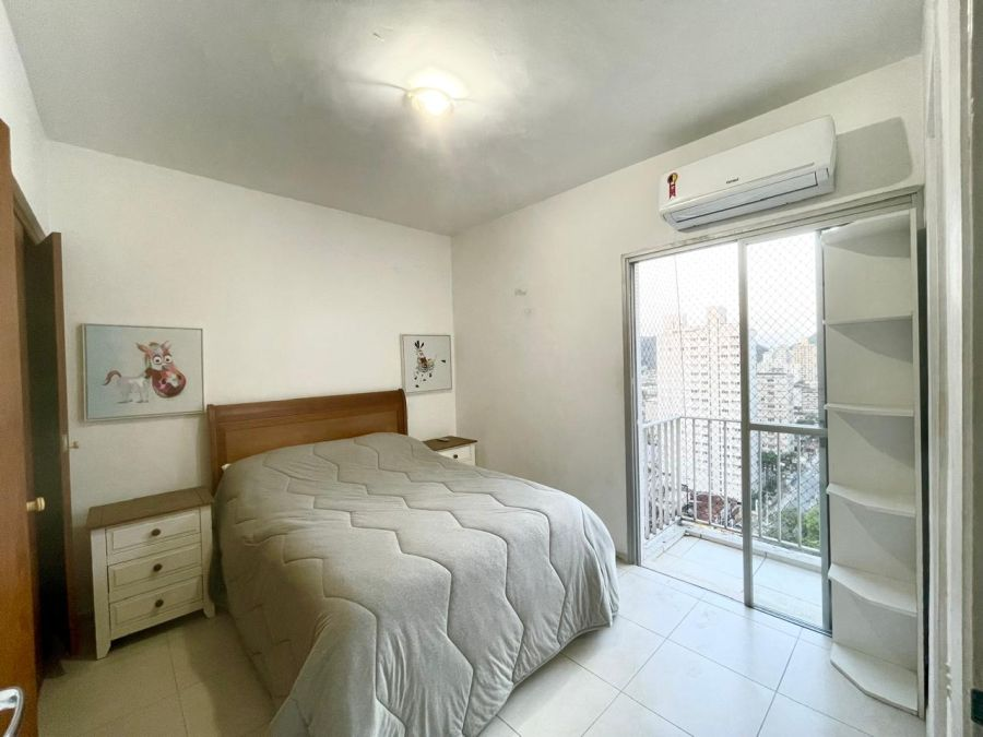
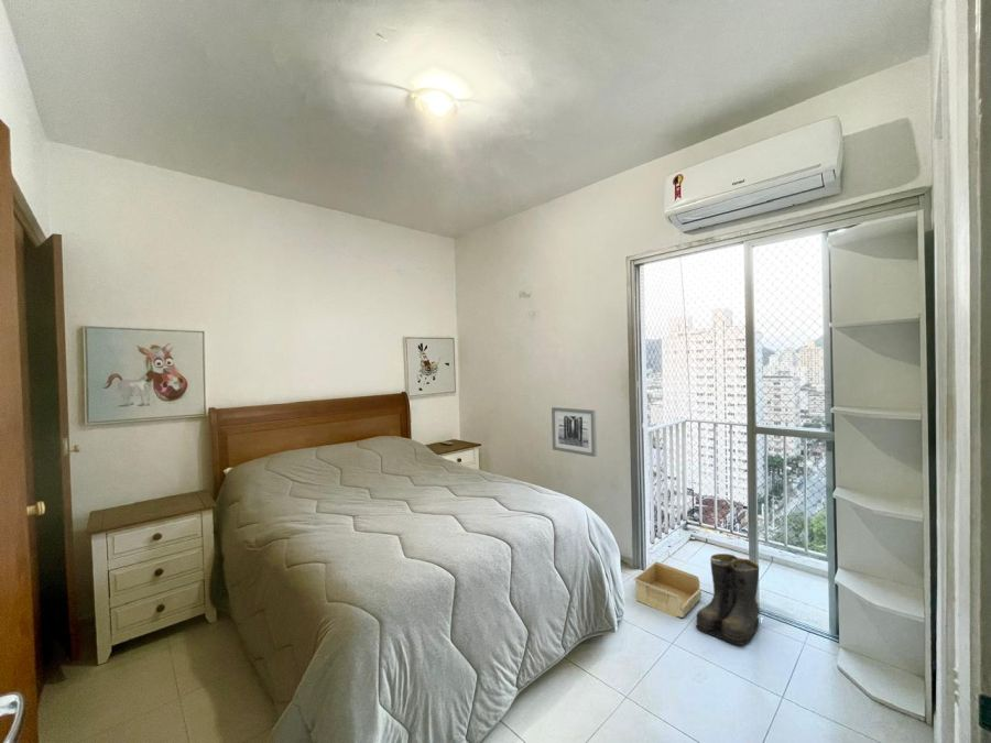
+ boots [695,553,760,647]
+ storage bin [633,560,703,619]
+ wall art [551,406,598,458]
